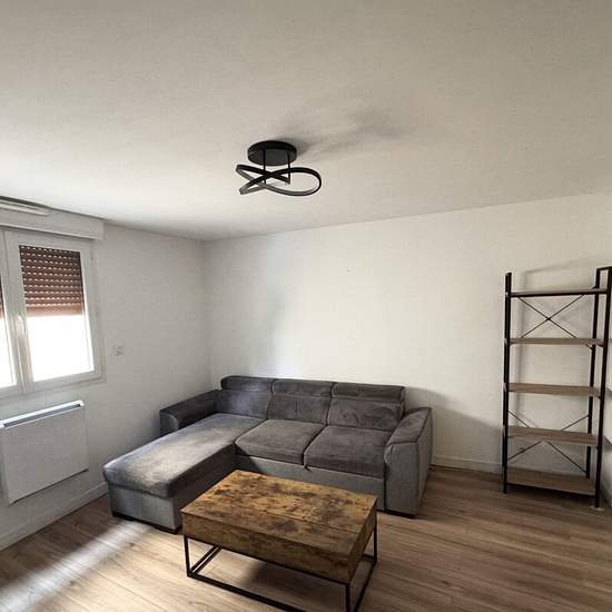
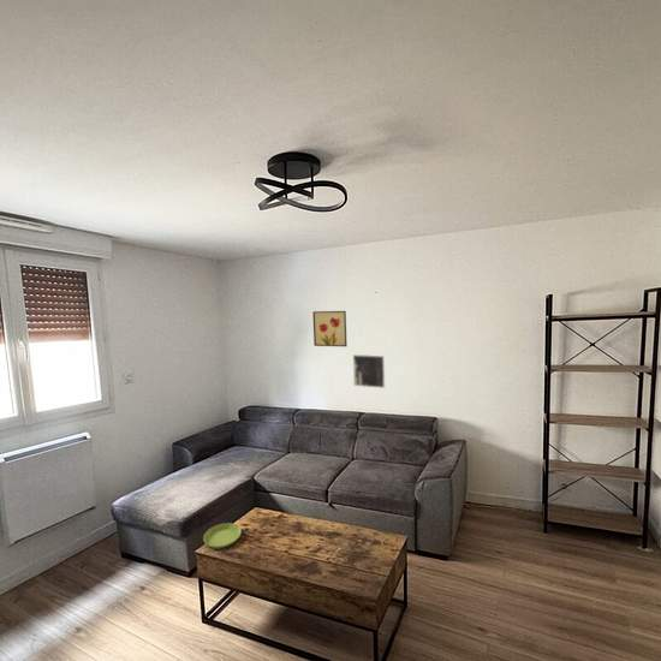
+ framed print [352,353,386,389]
+ wall art [311,310,349,347]
+ saucer [202,522,243,549]
